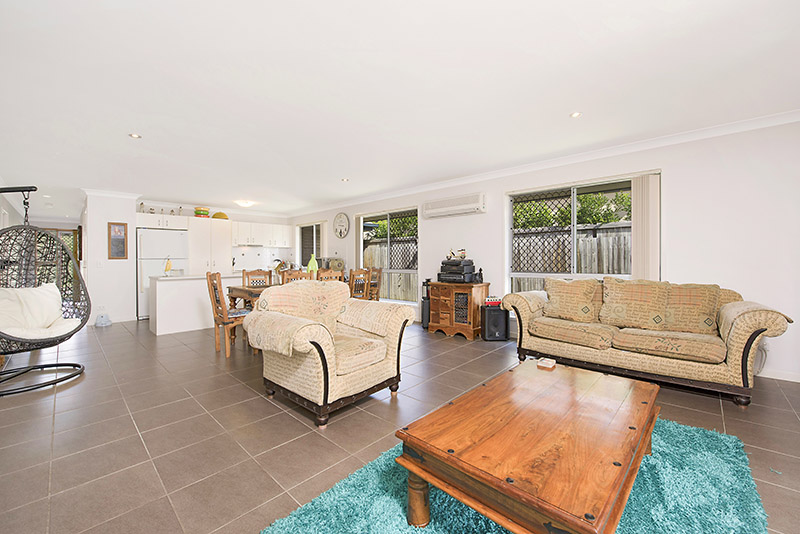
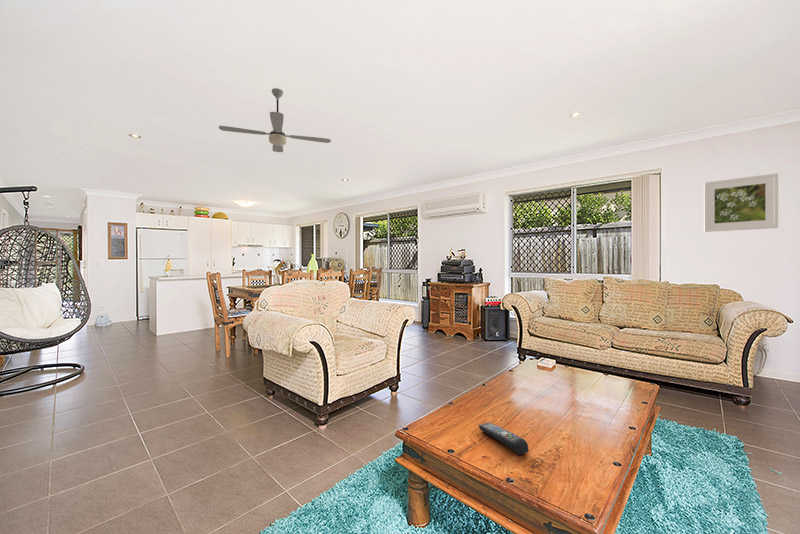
+ ceiling fan [218,87,332,153]
+ remote control [478,422,530,456]
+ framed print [703,172,779,233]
